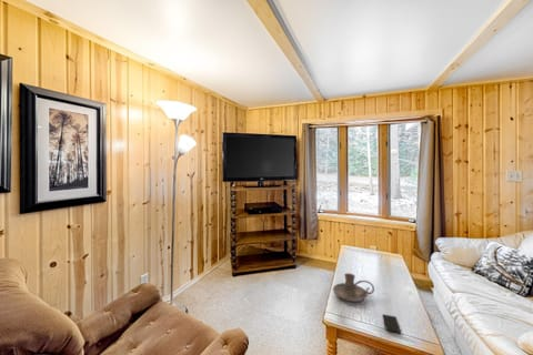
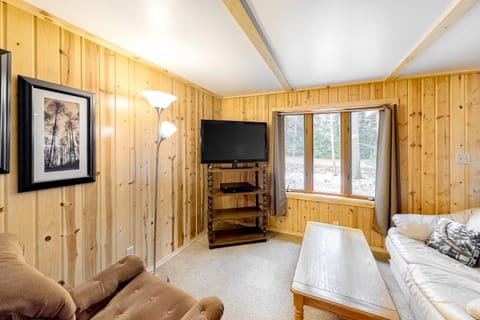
- smartphone [382,313,402,334]
- candle holder [332,272,375,303]
